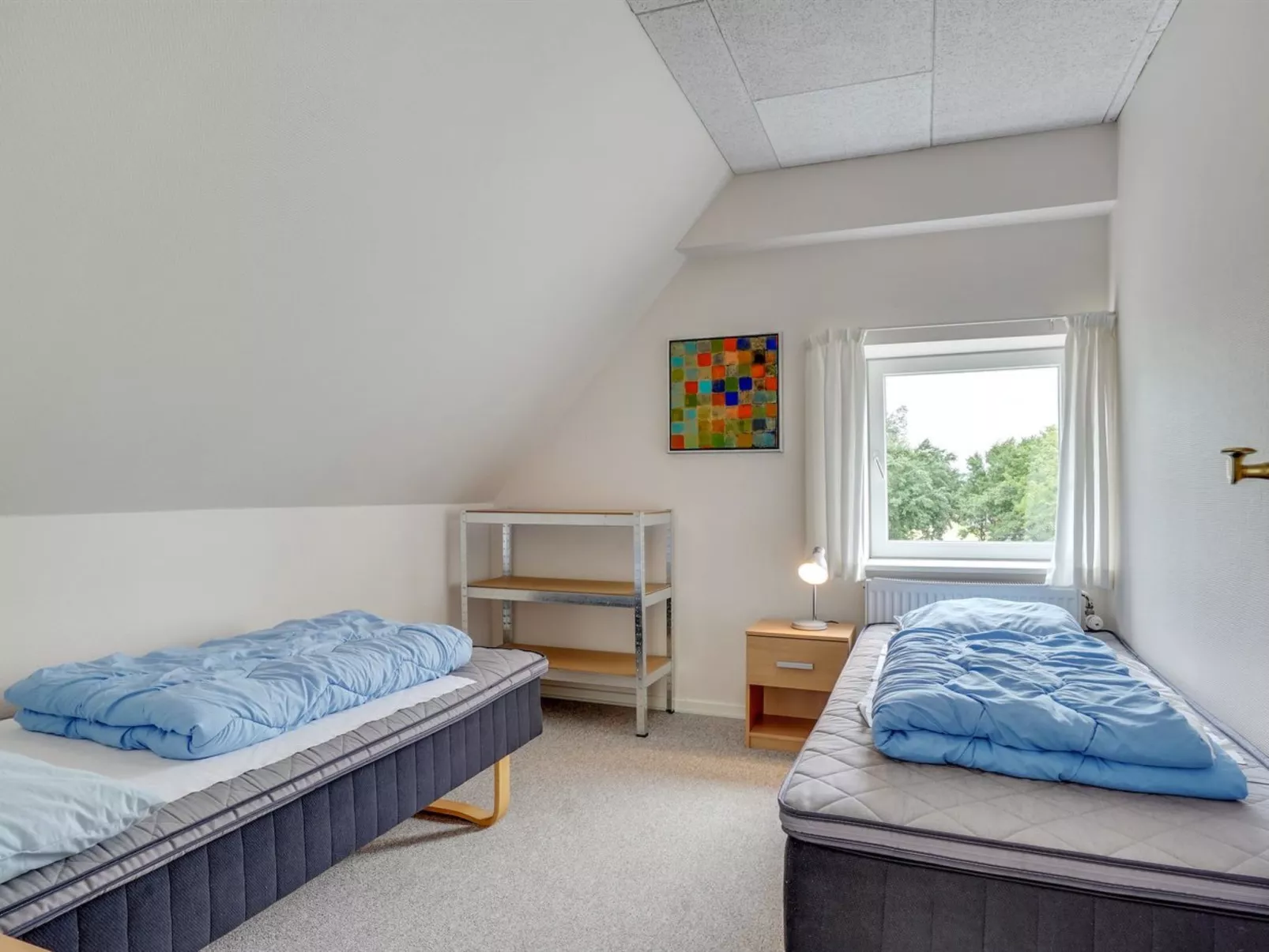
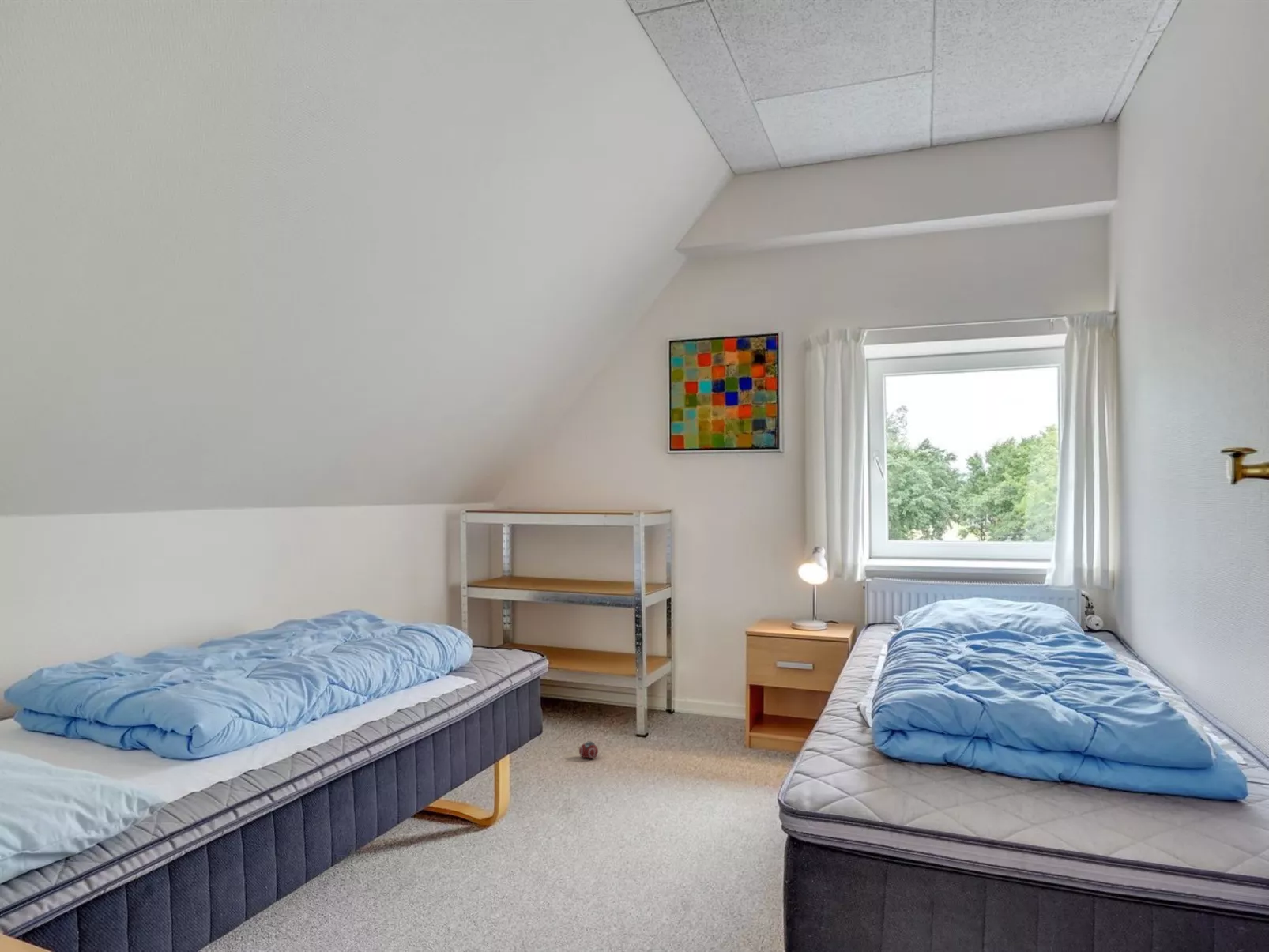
+ ball [578,740,599,759]
